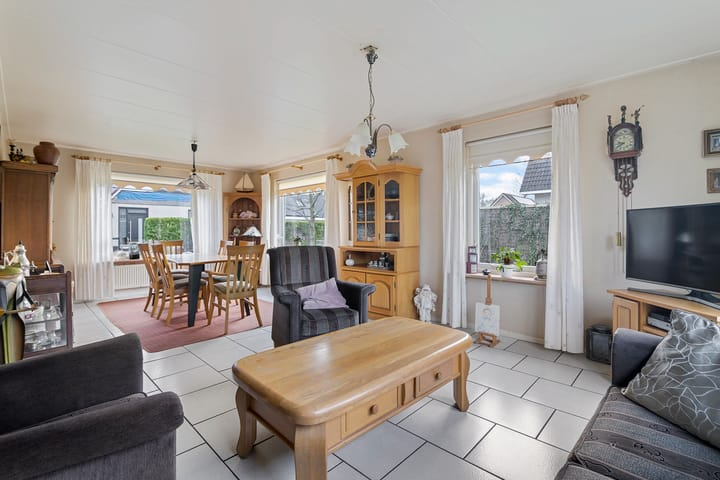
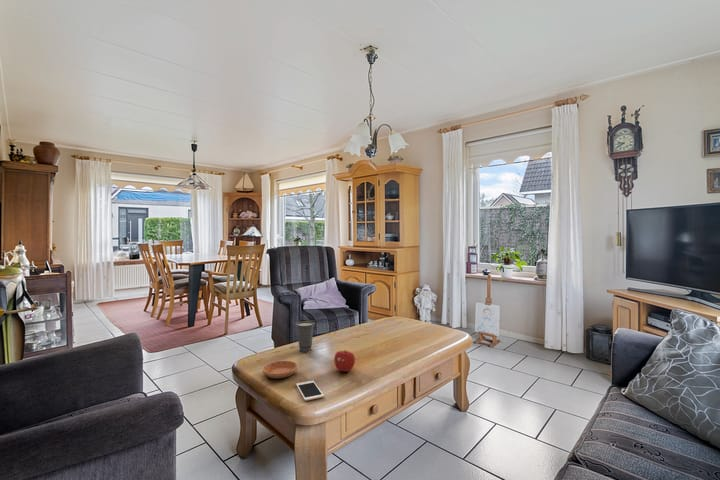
+ saucer [262,360,299,380]
+ cup [295,320,316,353]
+ fruit [333,350,356,373]
+ cell phone [295,380,325,402]
